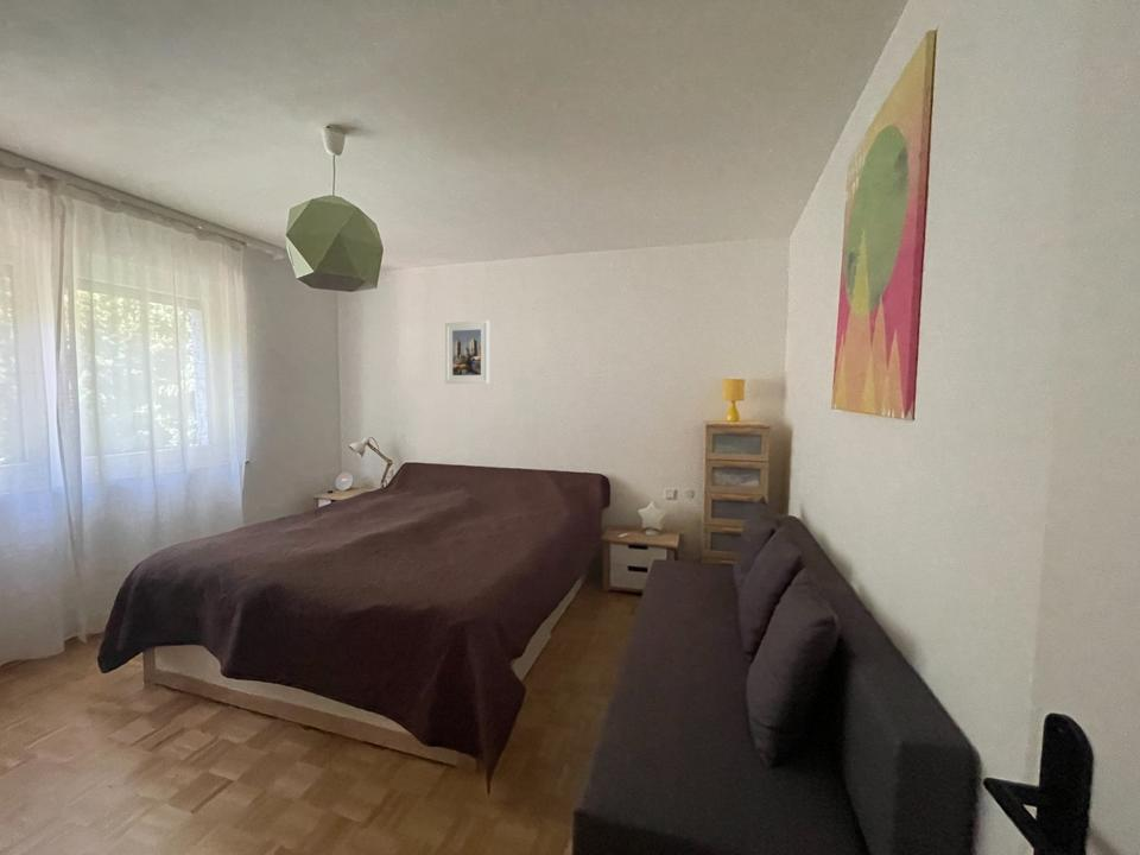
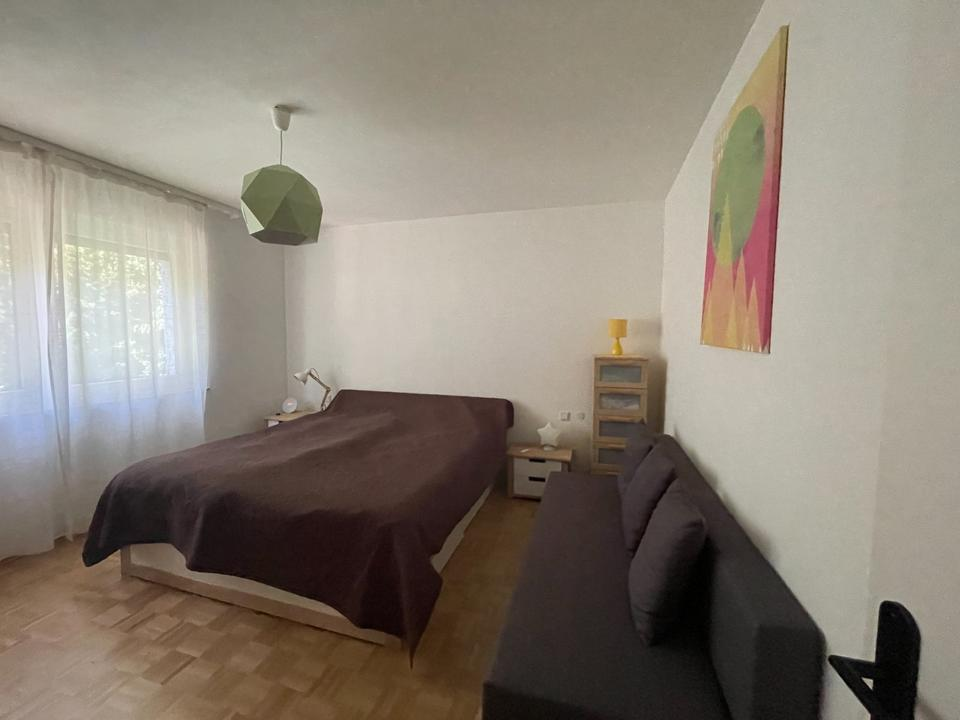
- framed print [444,319,490,385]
